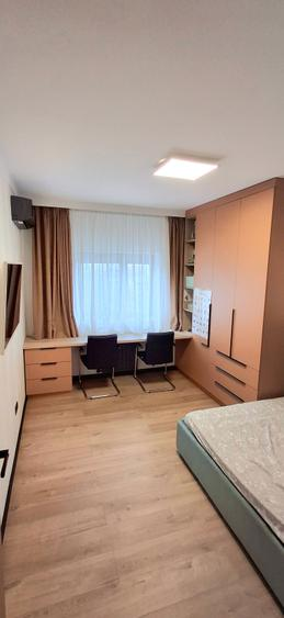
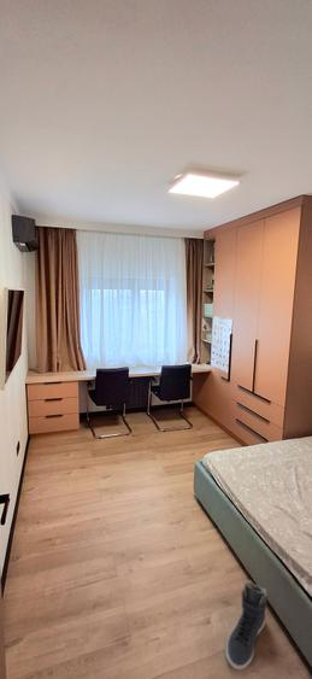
+ sneaker [225,580,269,672]
